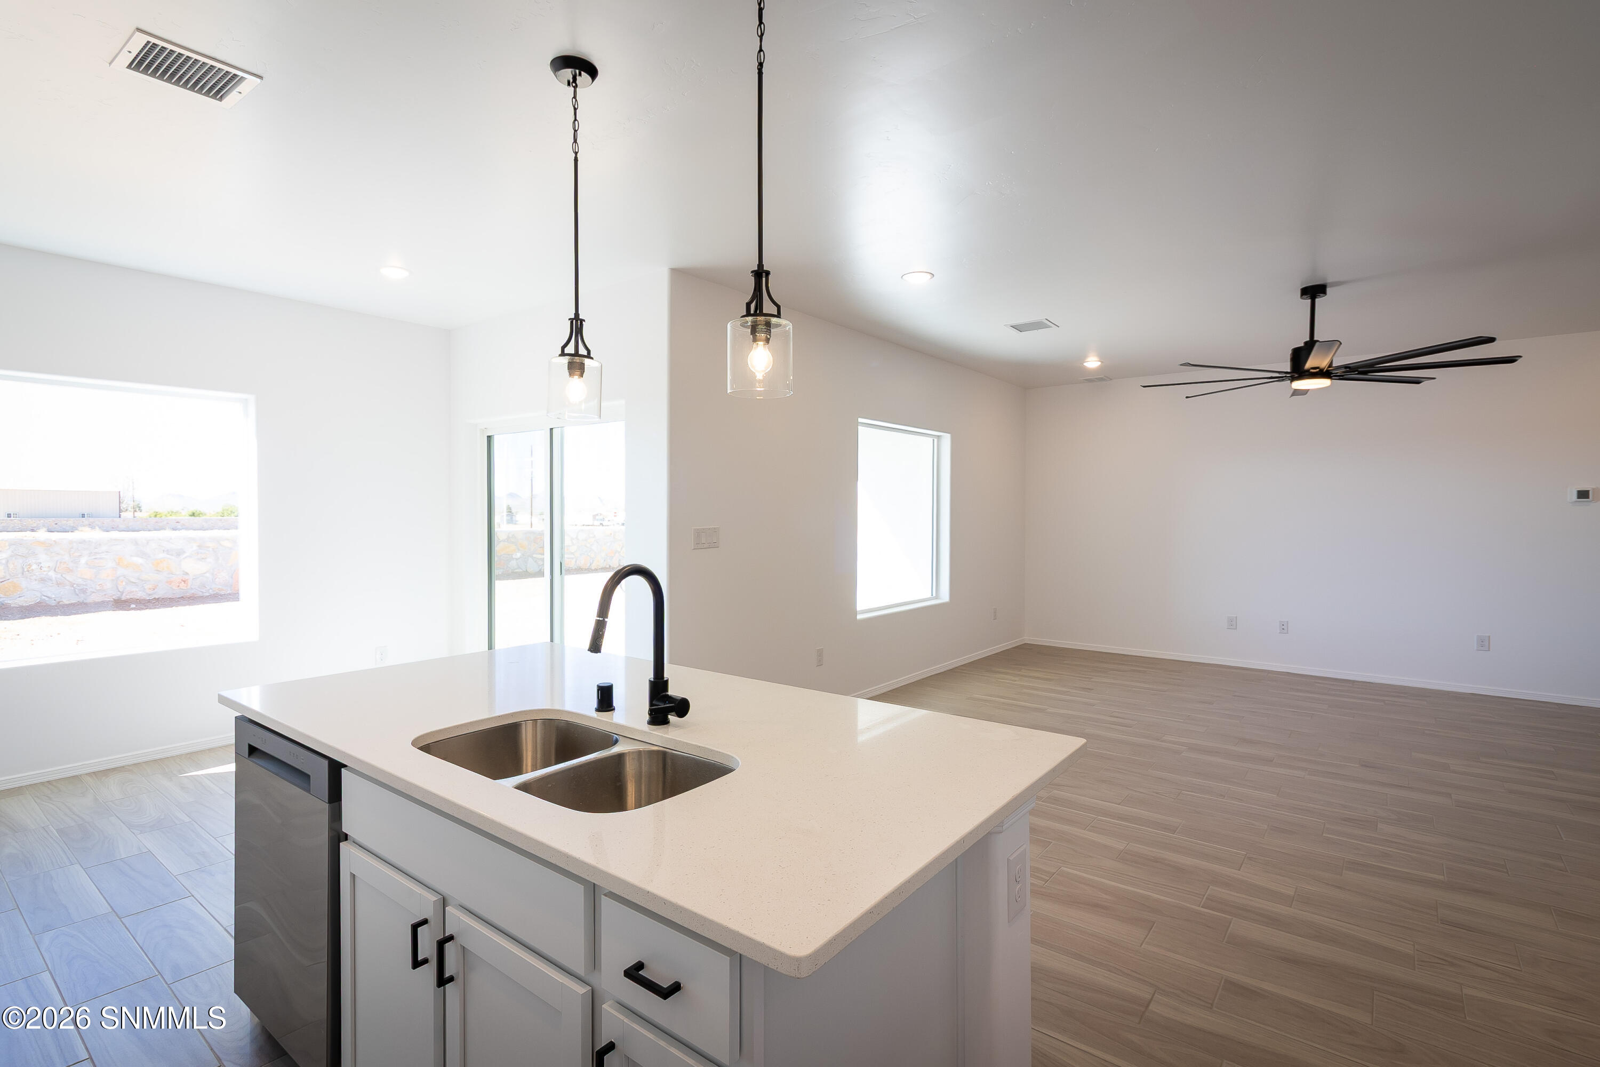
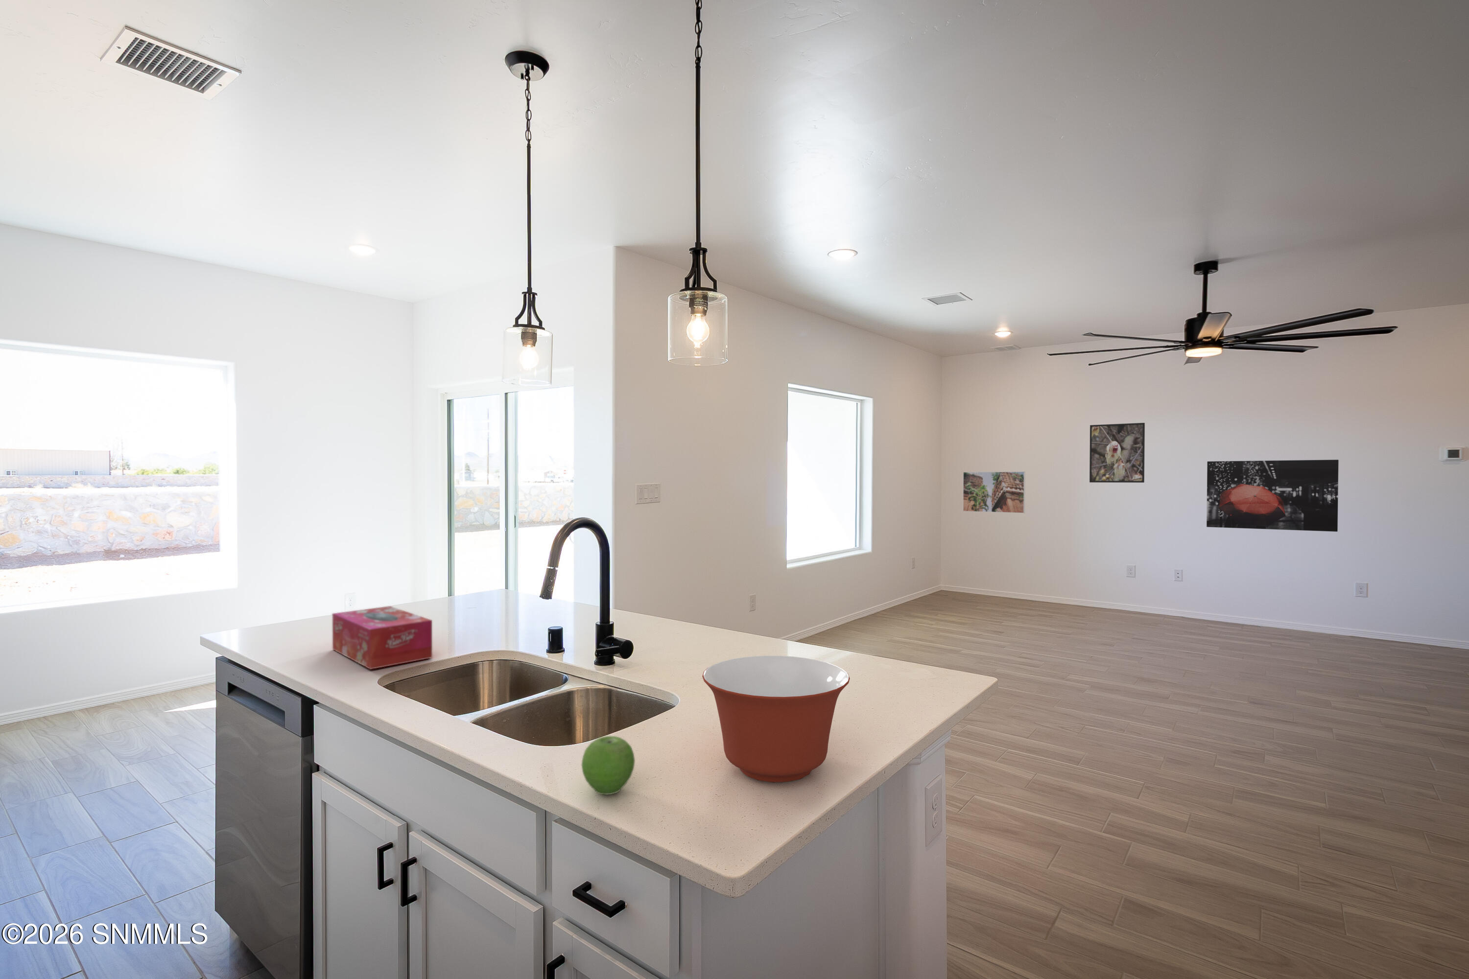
+ wall art [1206,459,1339,532]
+ mixing bowl [702,654,850,782]
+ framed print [963,471,1025,514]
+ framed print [1089,423,1145,483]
+ fruit [581,735,636,795]
+ tissue box [331,605,433,670]
